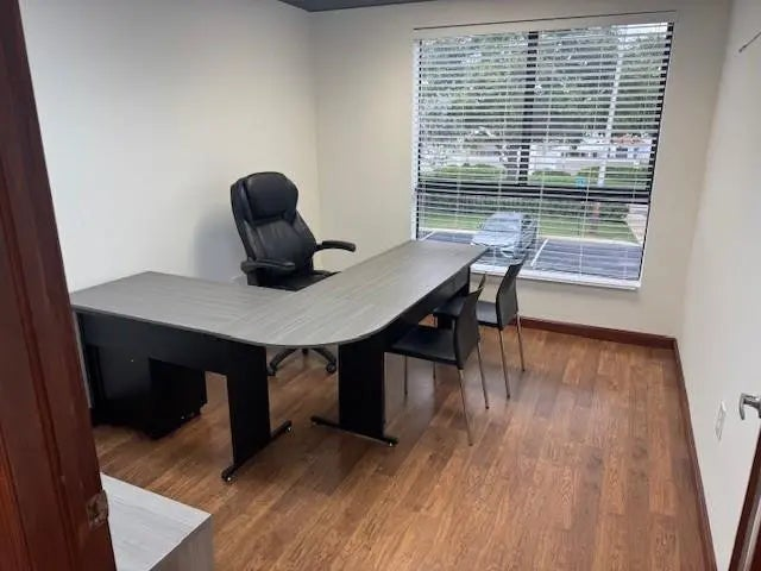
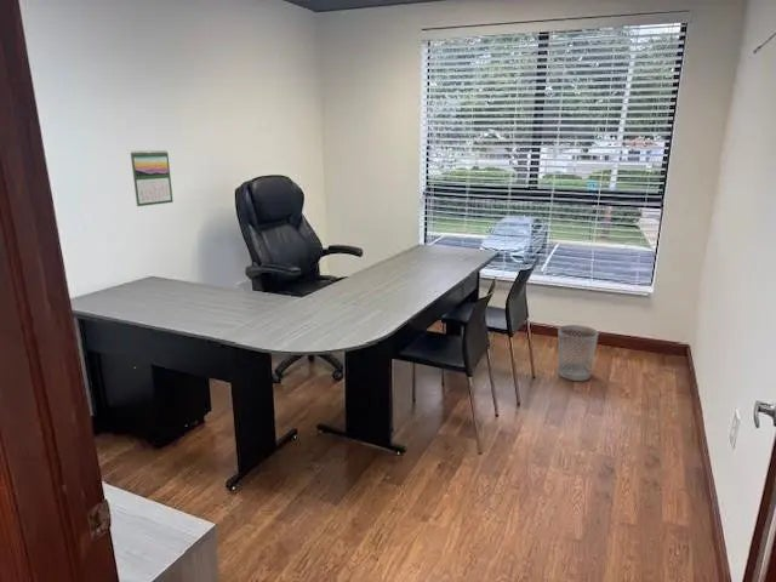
+ wastebasket [557,324,599,382]
+ calendar [130,149,175,207]
